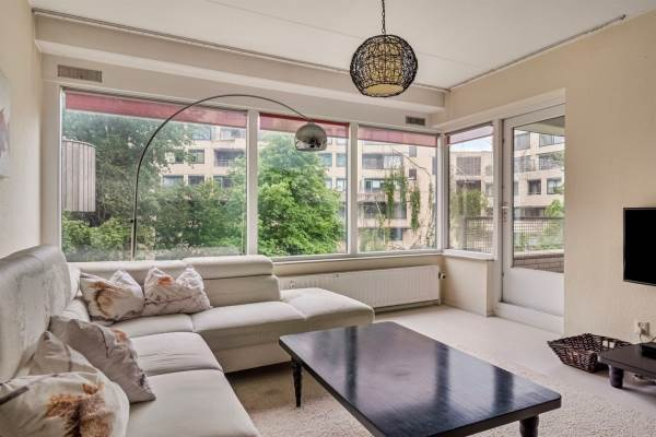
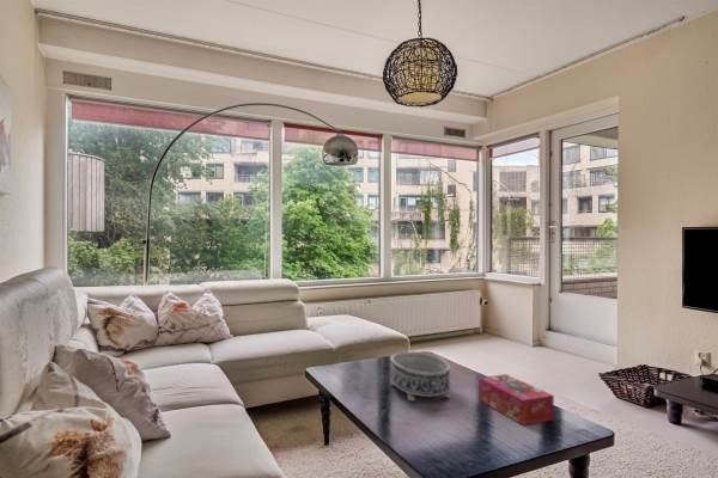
+ decorative bowl [389,350,452,403]
+ tissue box [477,373,555,427]
